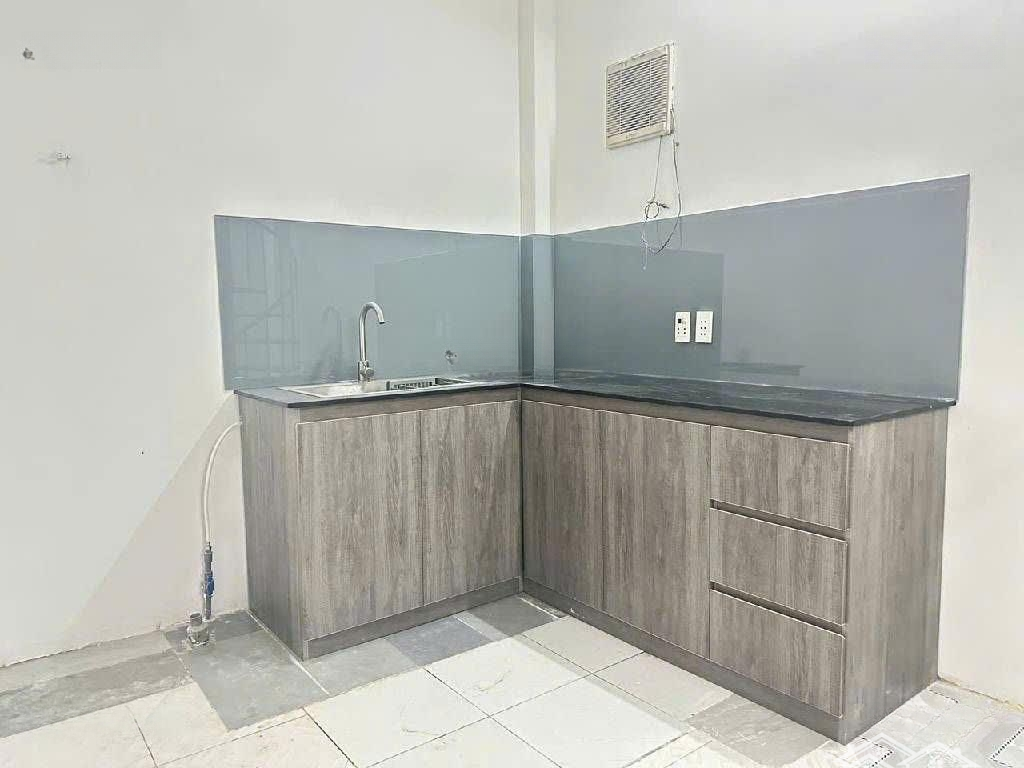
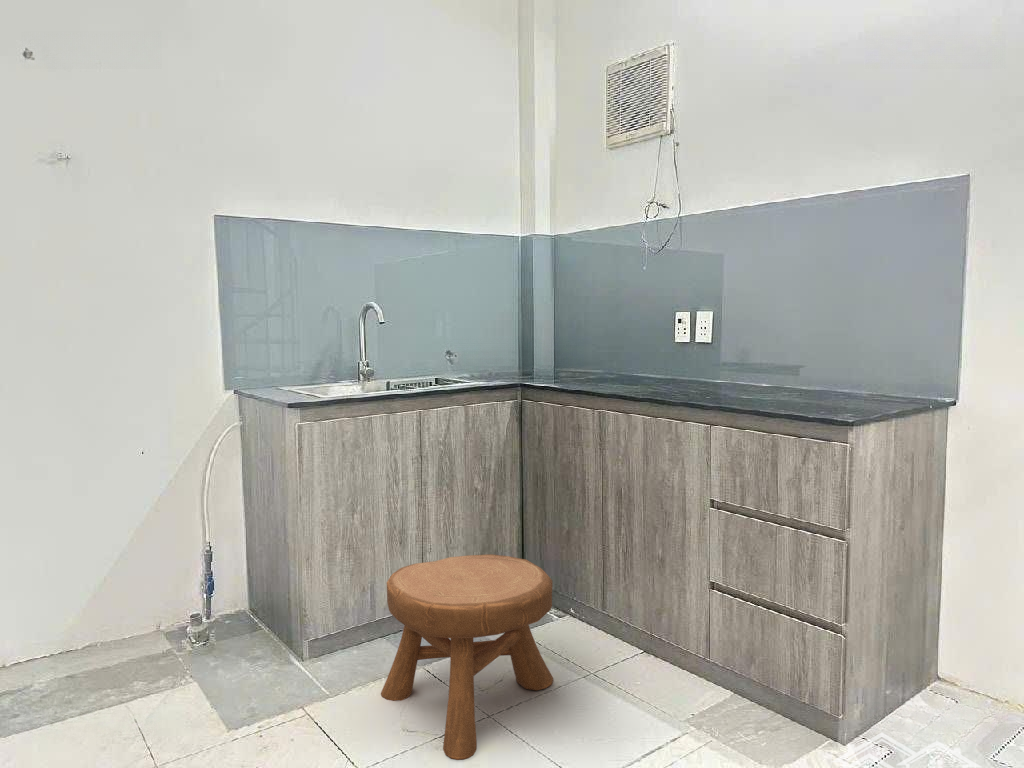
+ stool [380,553,554,761]
